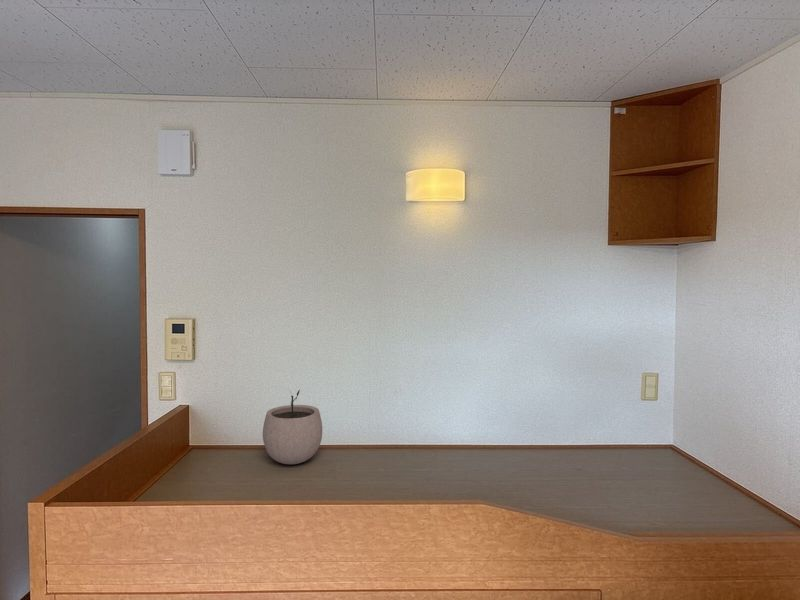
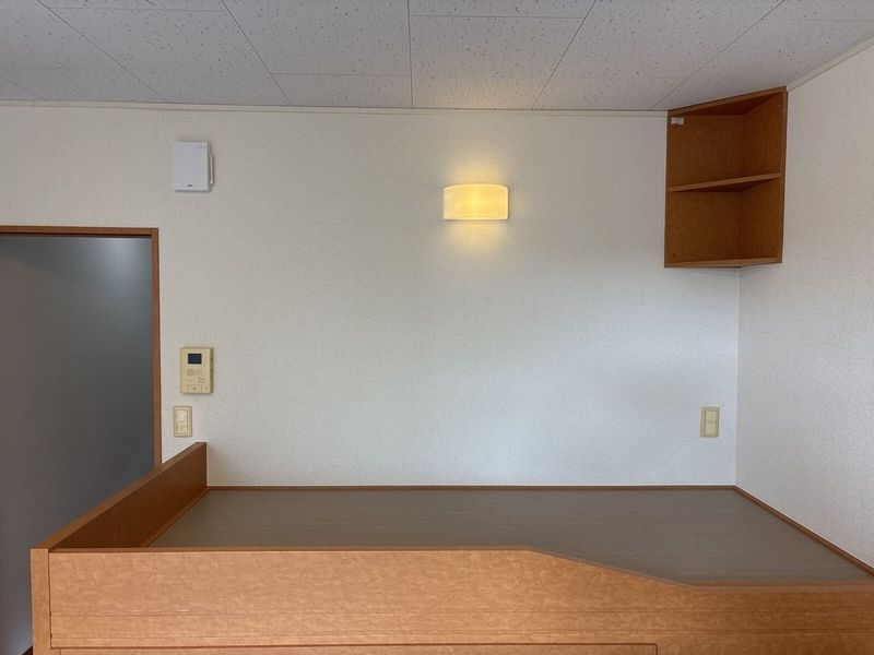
- plant pot [262,389,323,465]
